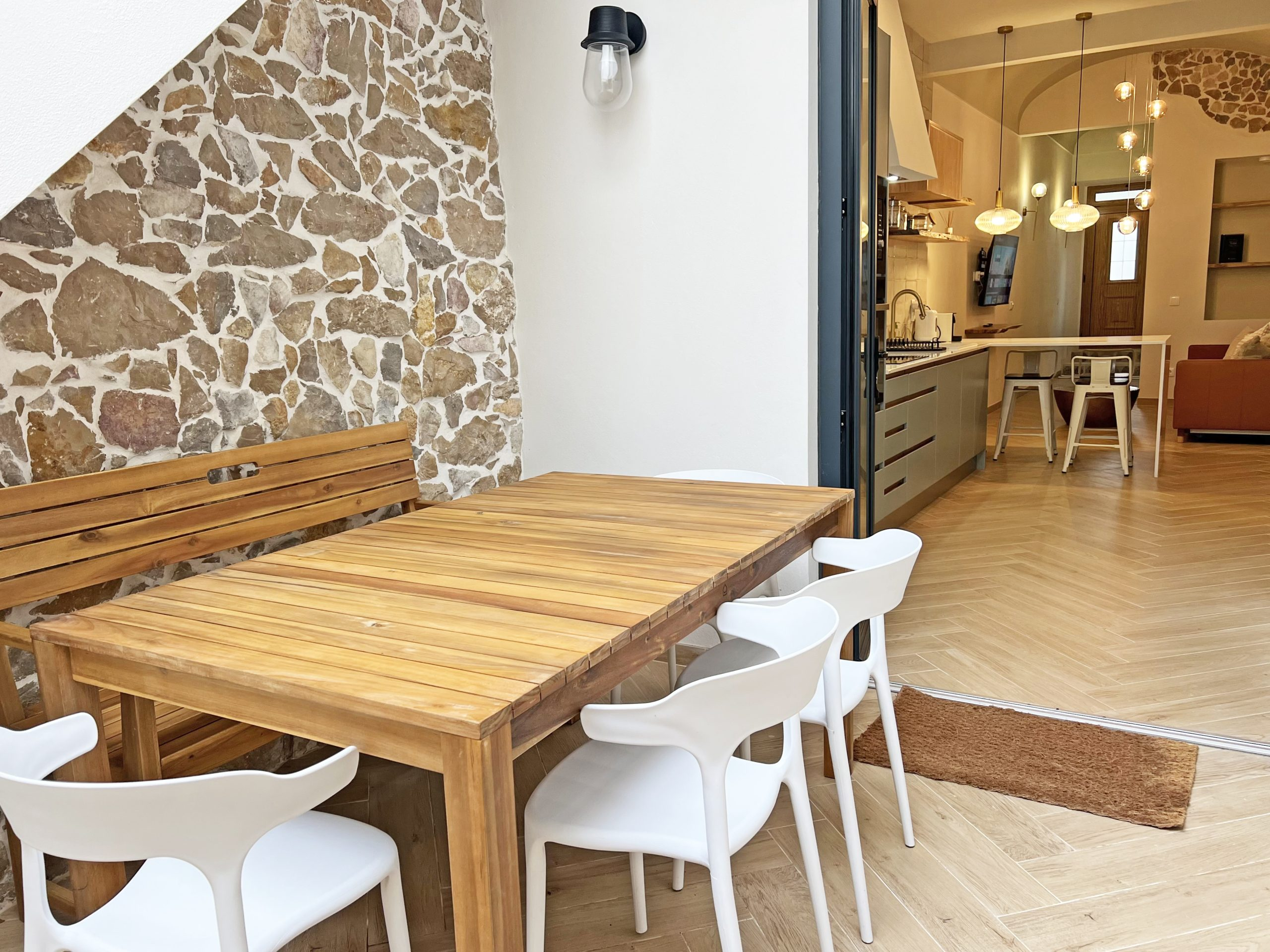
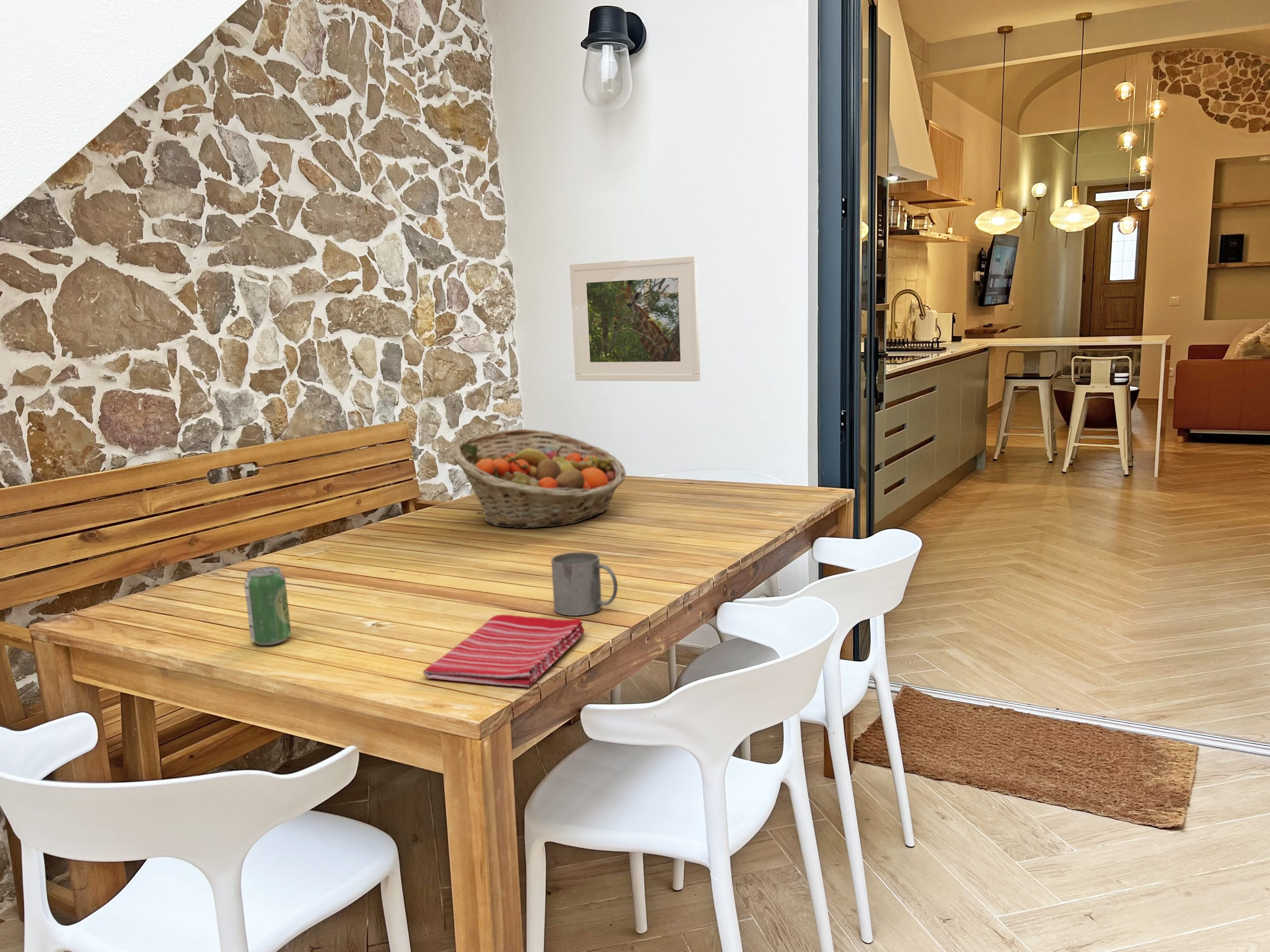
+ dish towel [423,614,585,688]
+ fruit basket [451,428,627,529]
+ beverage can [244,566,292,646]
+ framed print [569,255,701,382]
+ mug [551,552,618,616]
